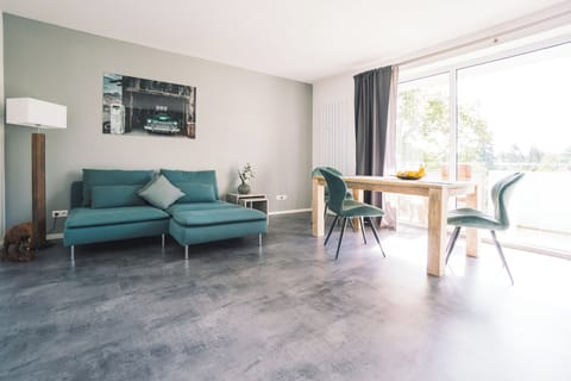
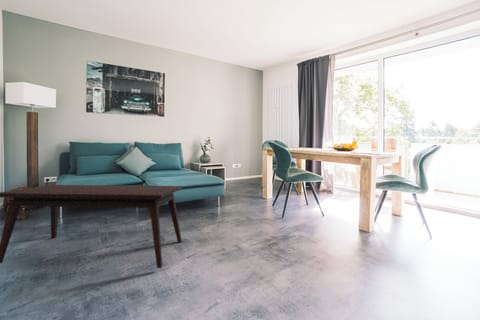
+ coffee table [0,184,183,269]
